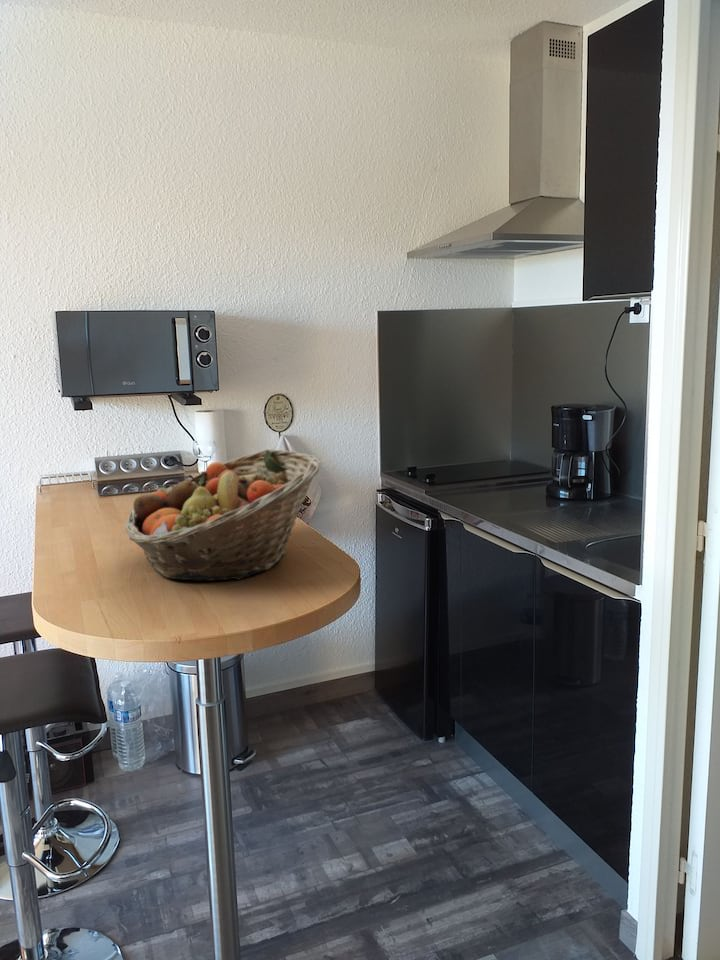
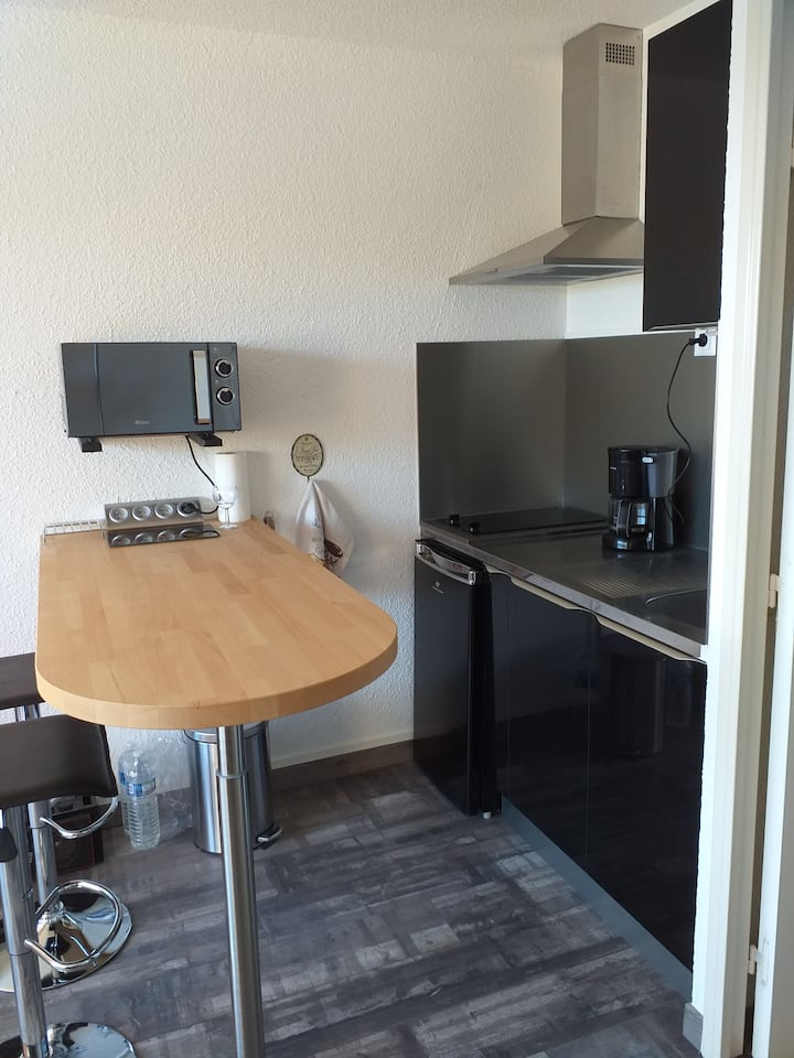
- fruit basket [125,448,322,582]
